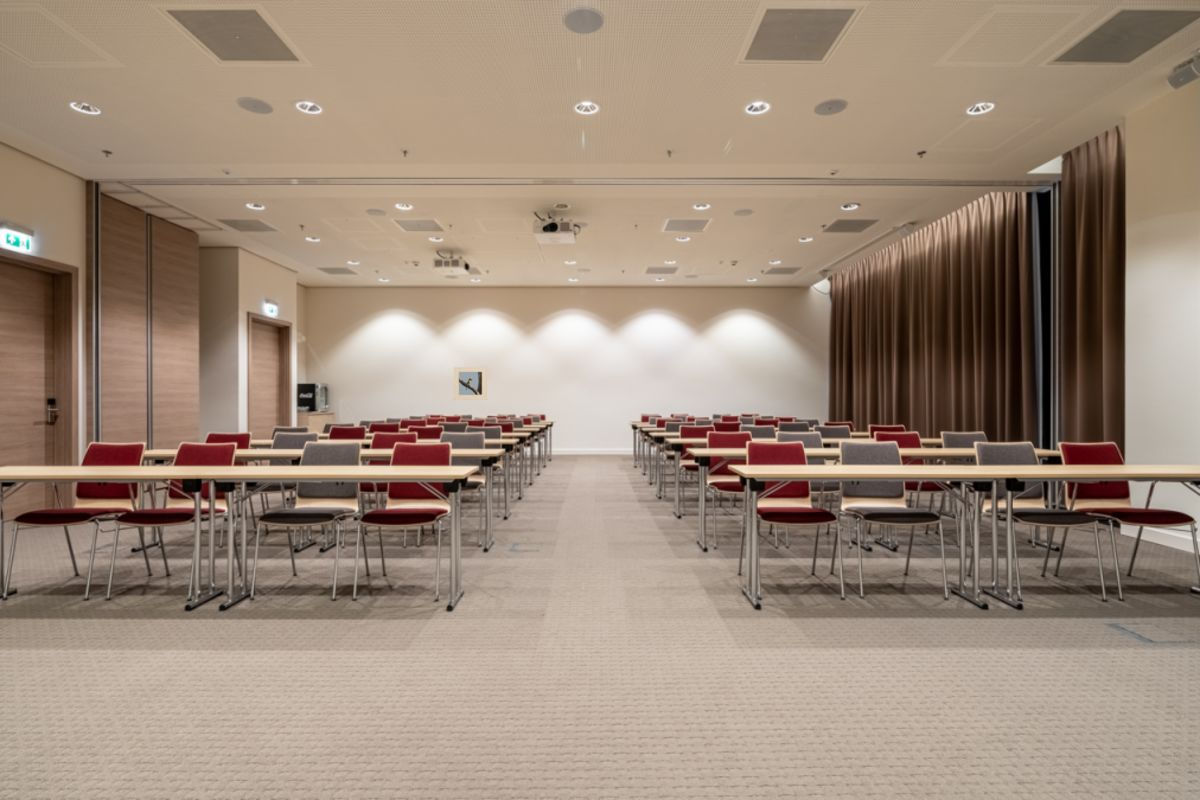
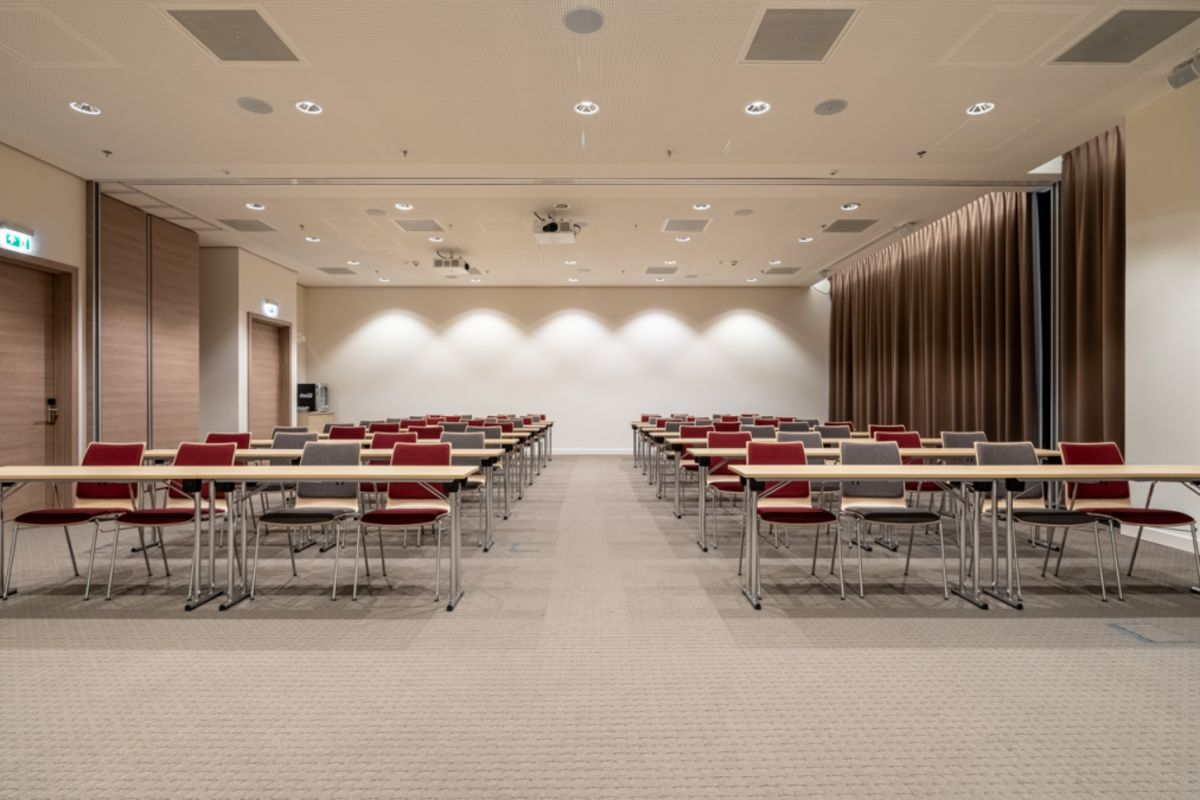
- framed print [453,366,488,401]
